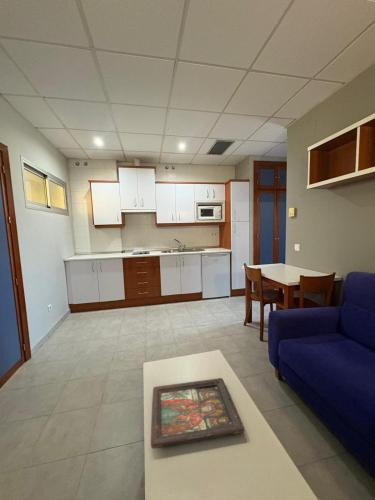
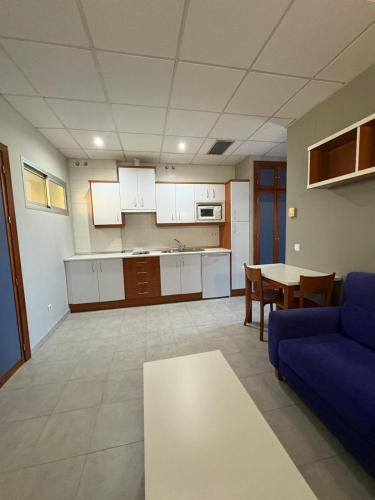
- decorative tray [150,377,245,449]
